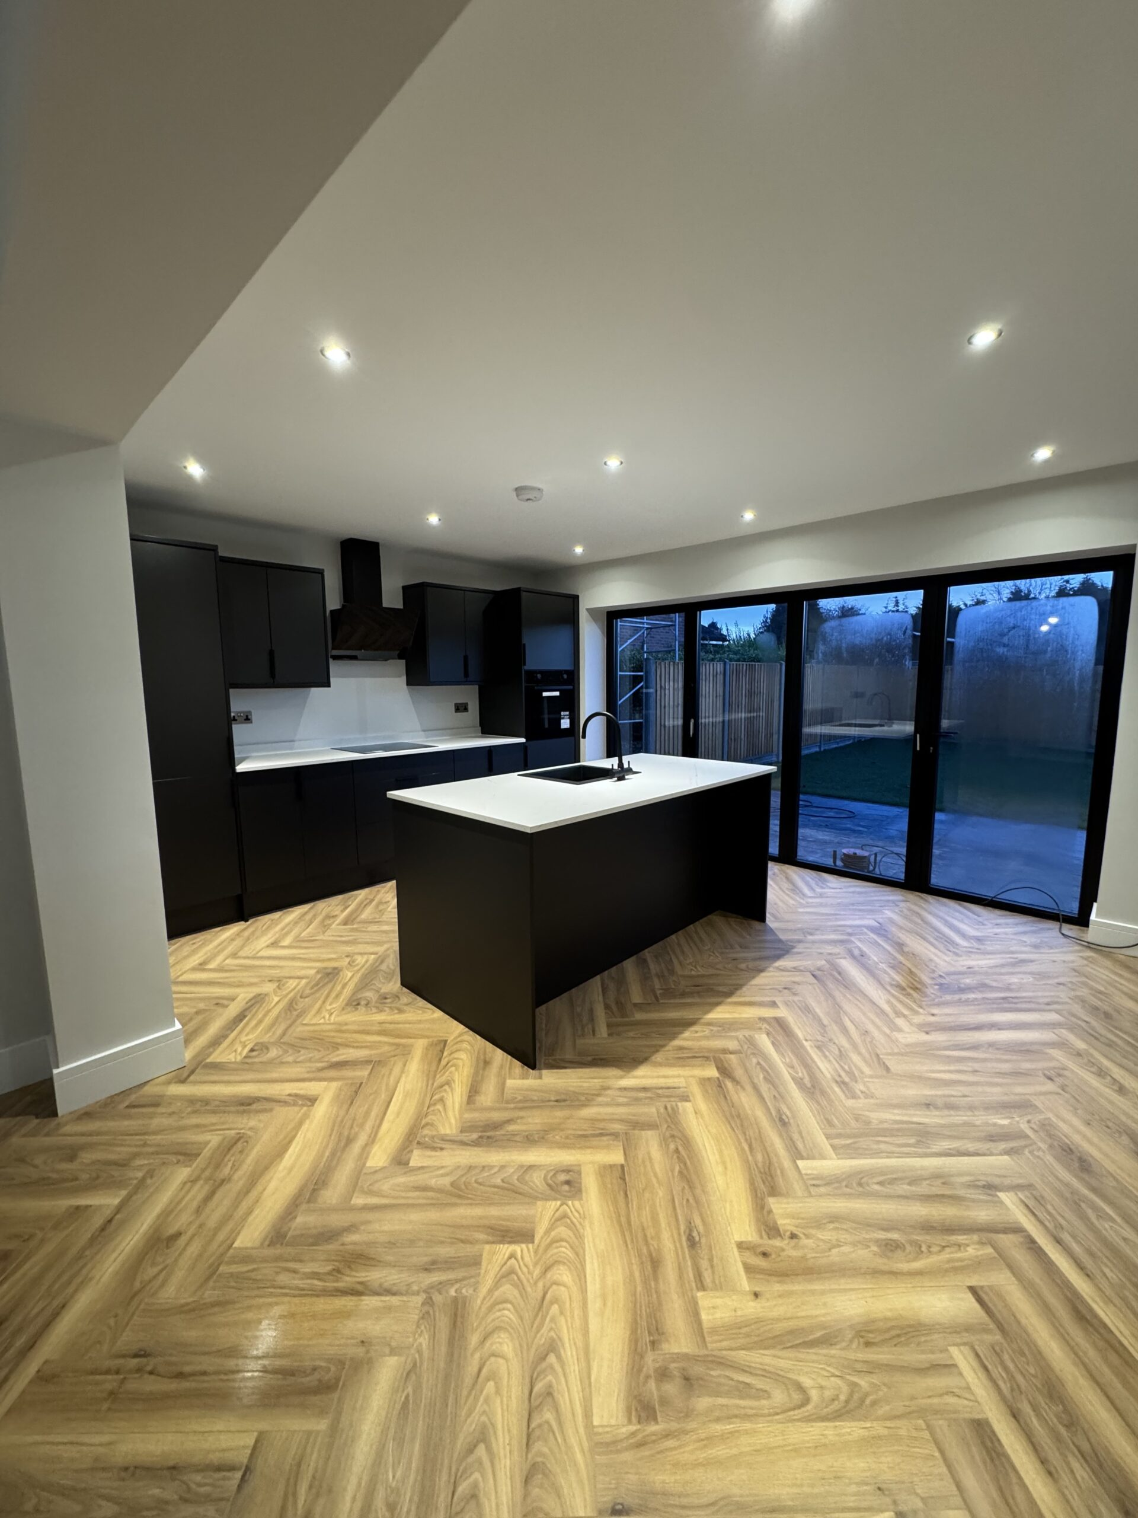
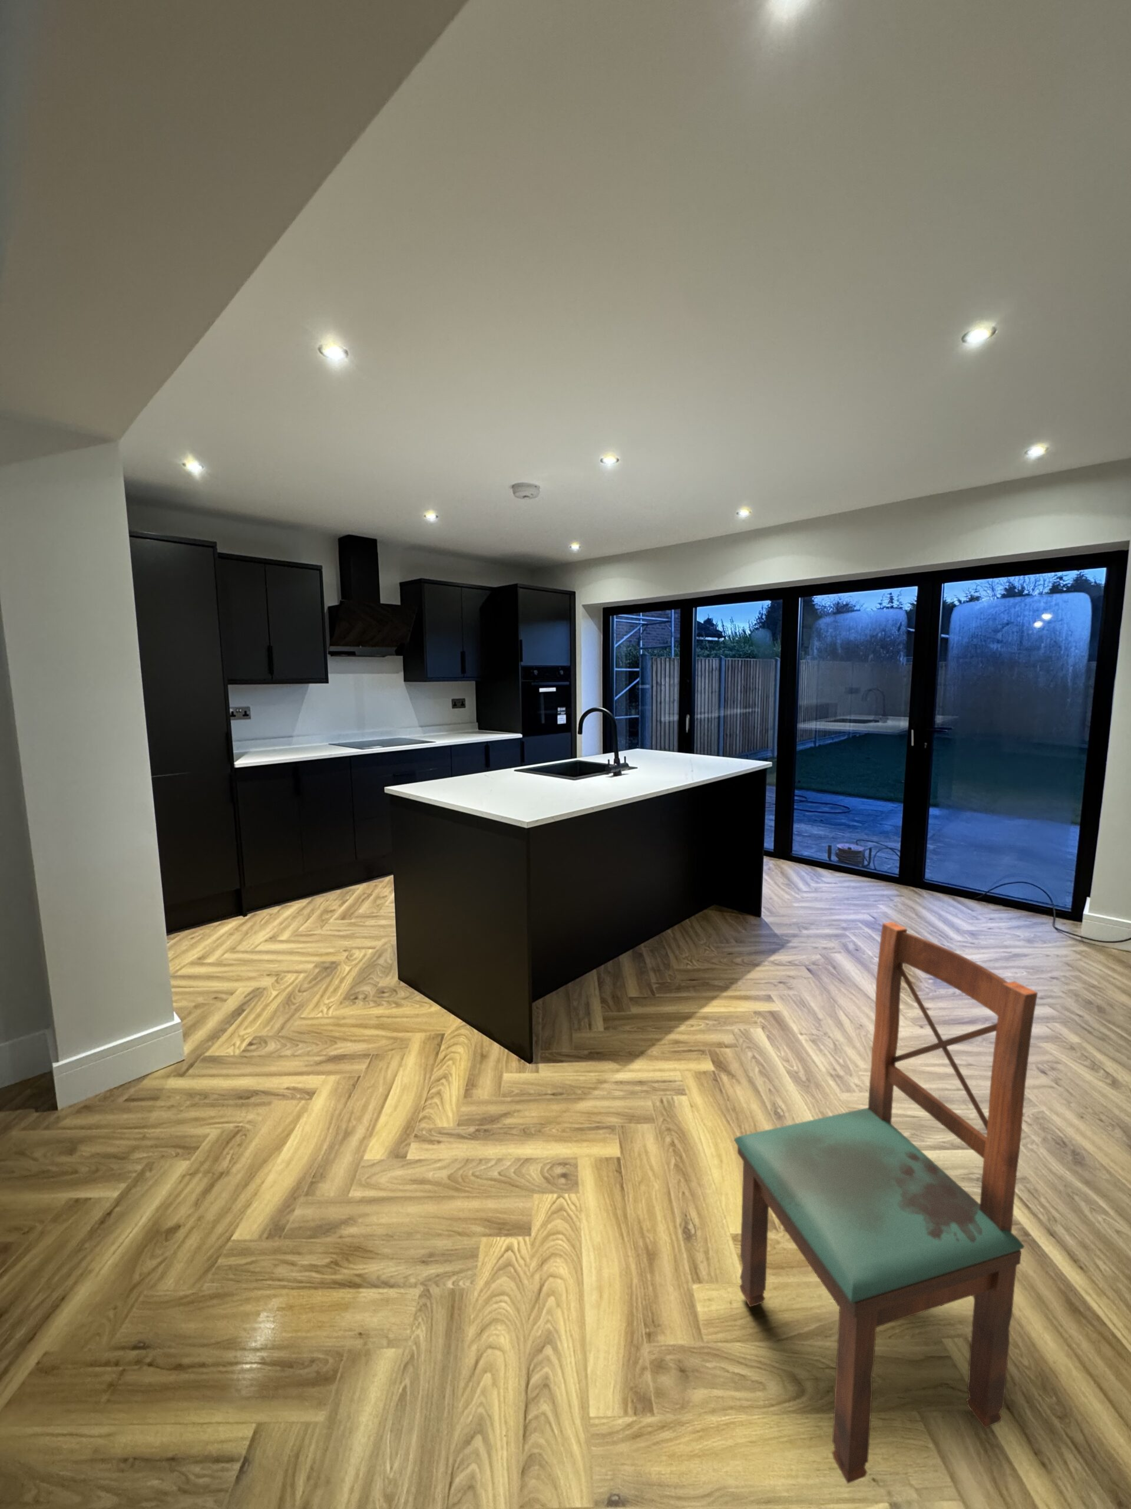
+ dining chair [733,921,1038,1484]
